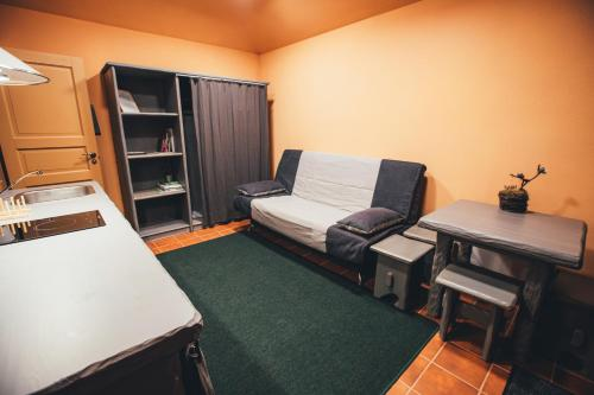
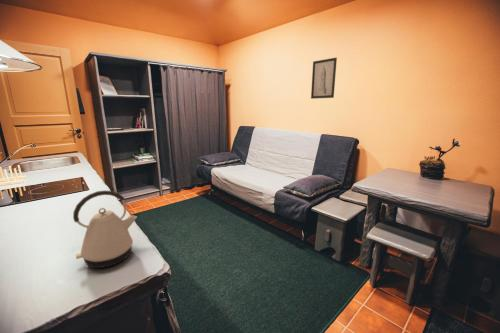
+ wall art [310,57,338,100]
+ kettle [72,189,138,269]
